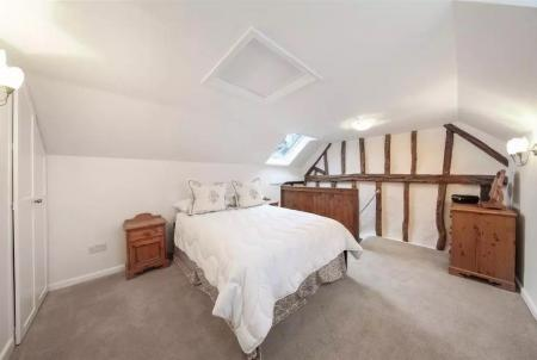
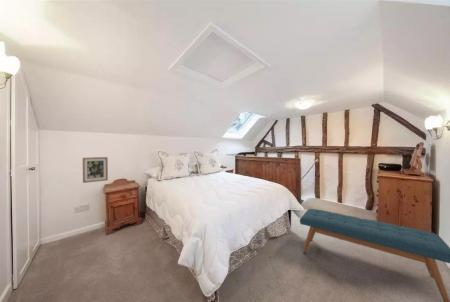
+ wall art [82,156,109,184]
+ bench [299,208,450,302]
